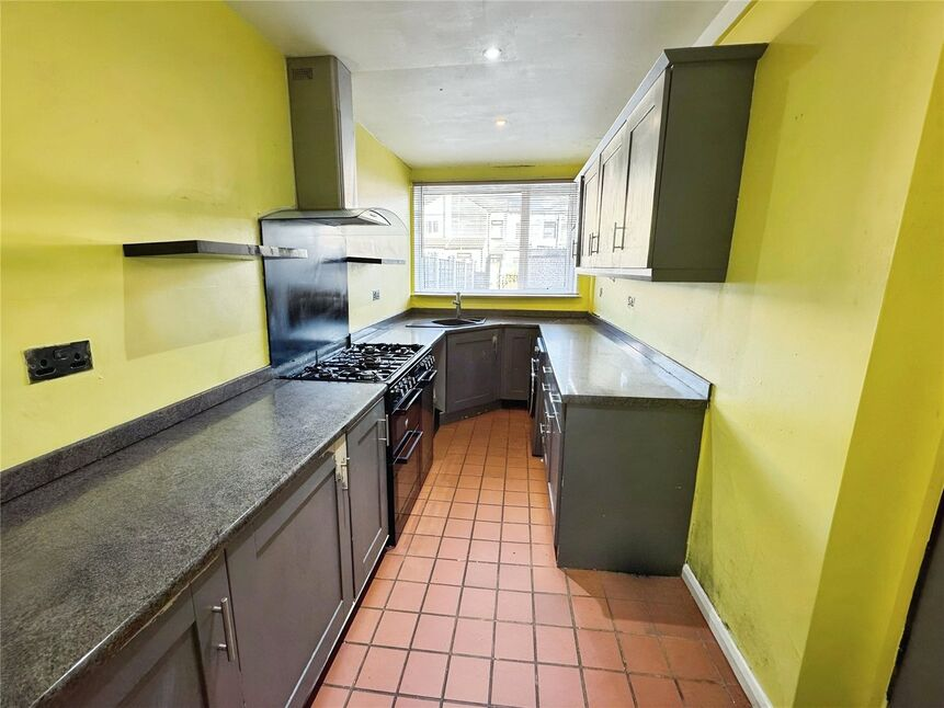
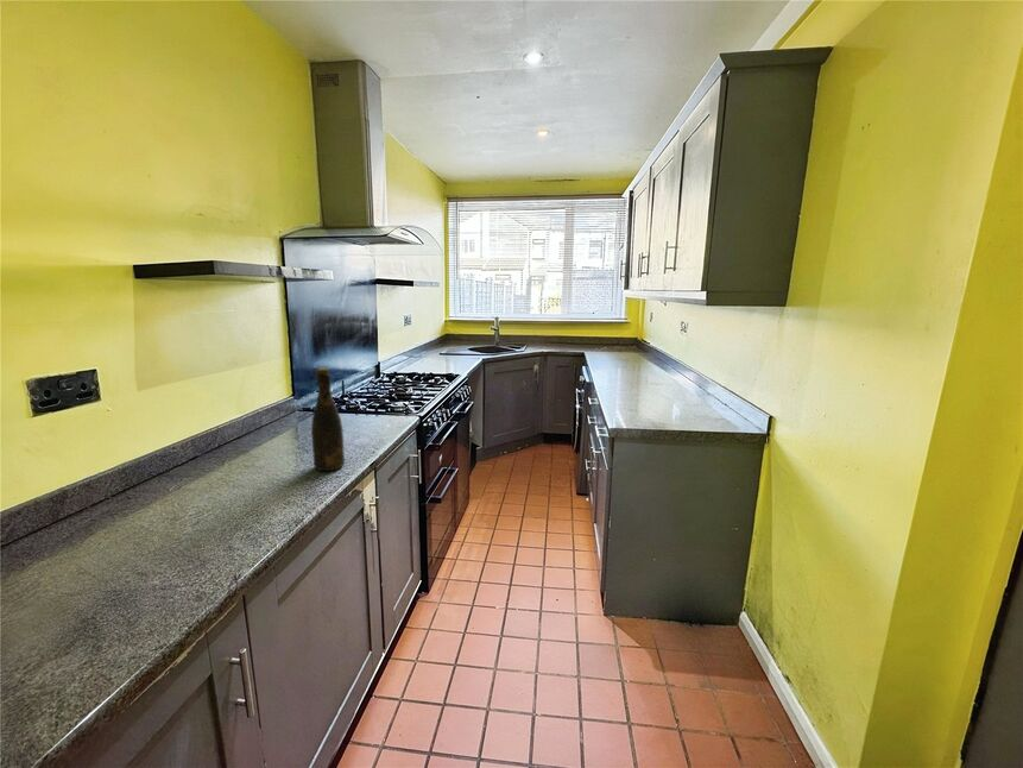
+ bottle [310,366,346,472]
